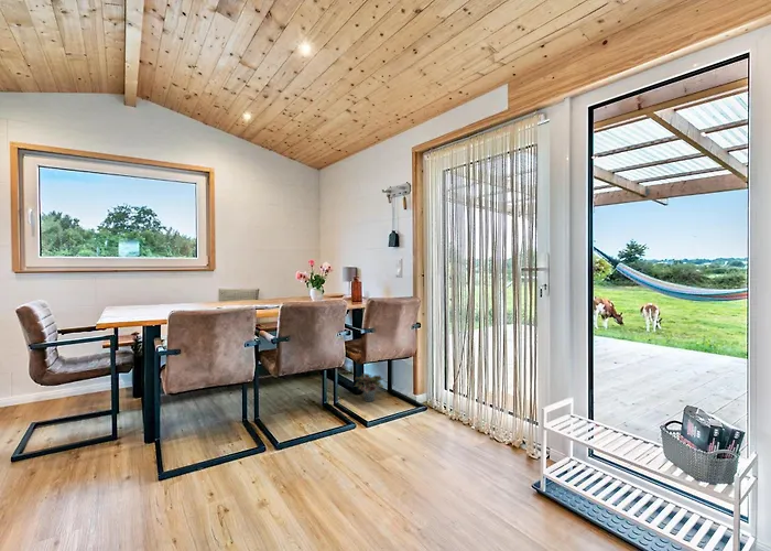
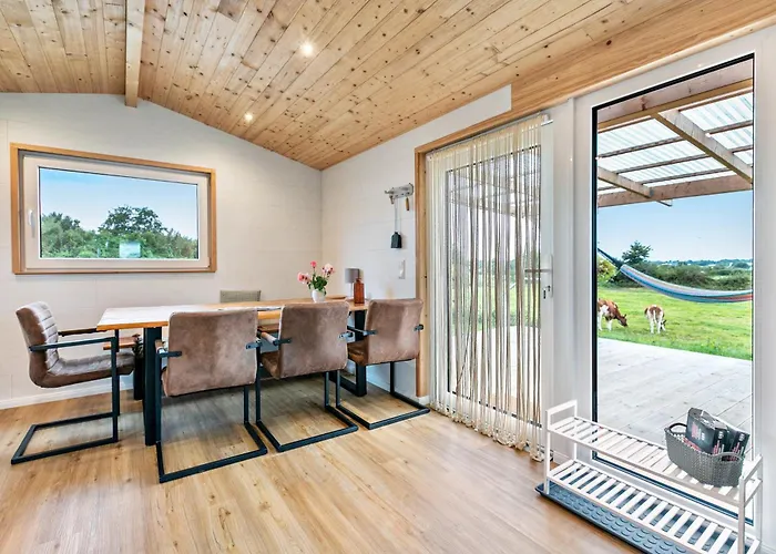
- potted plant [354,372,384,403]
